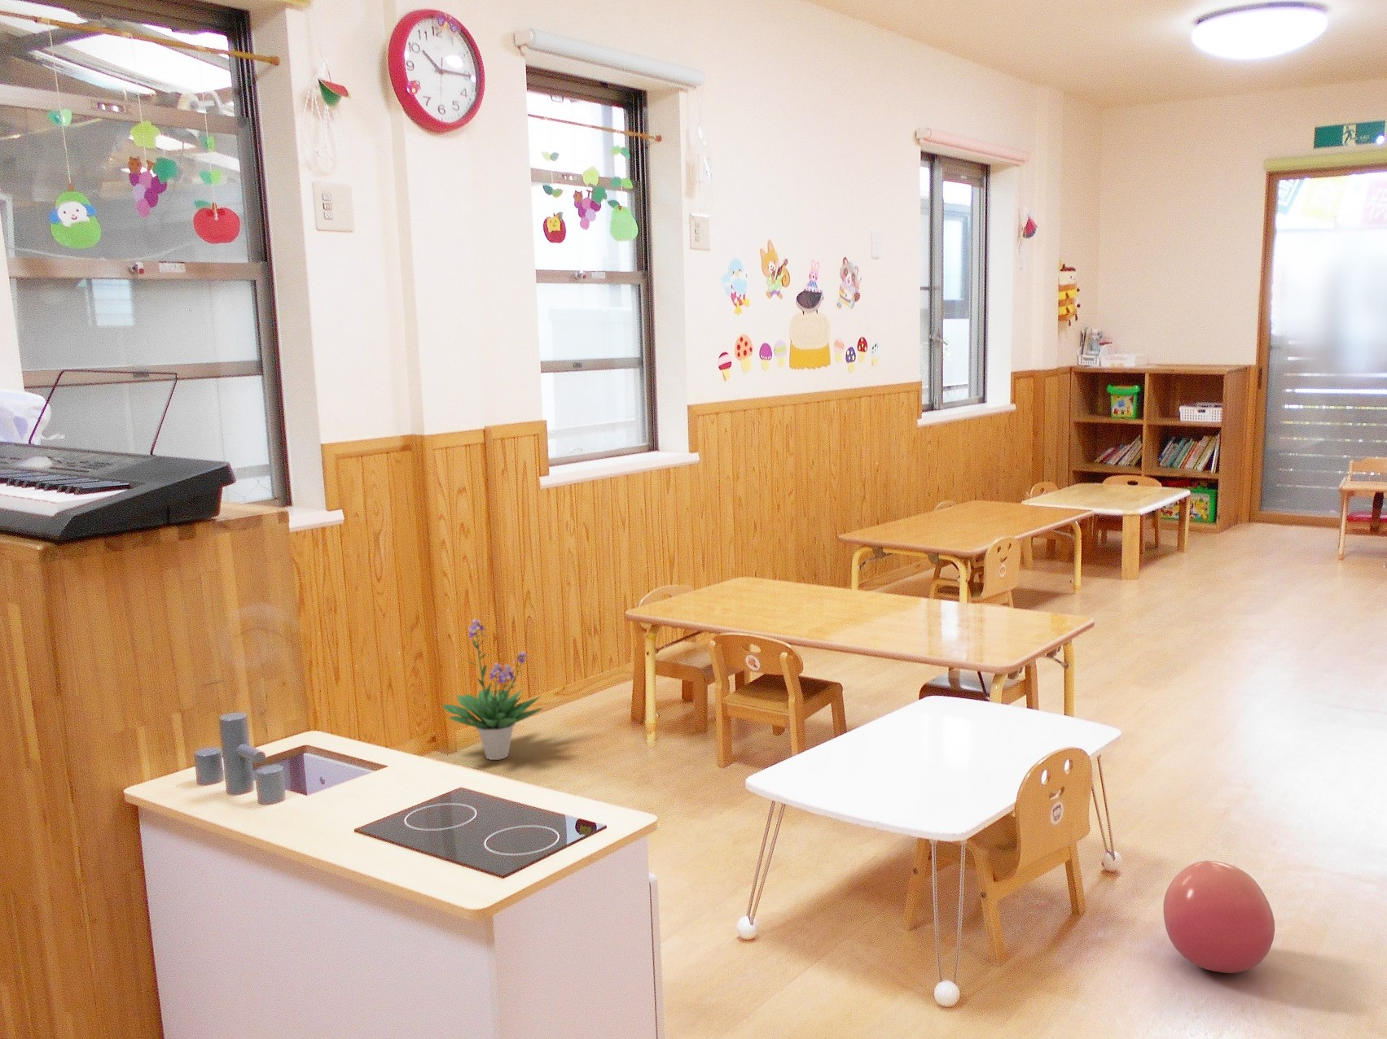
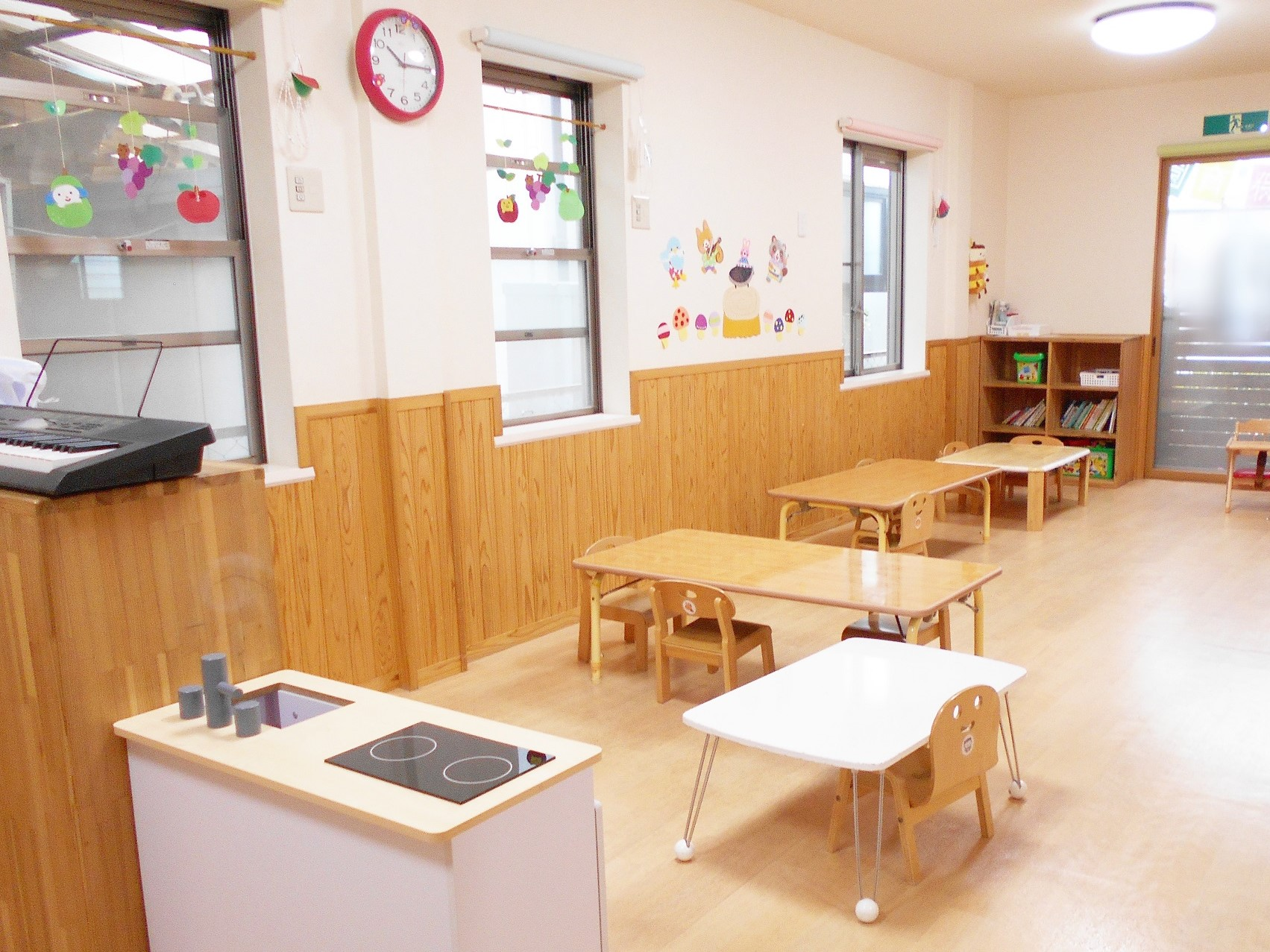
- potted plant [440,619,544,761]
- ball [1163,860,1276,974]
